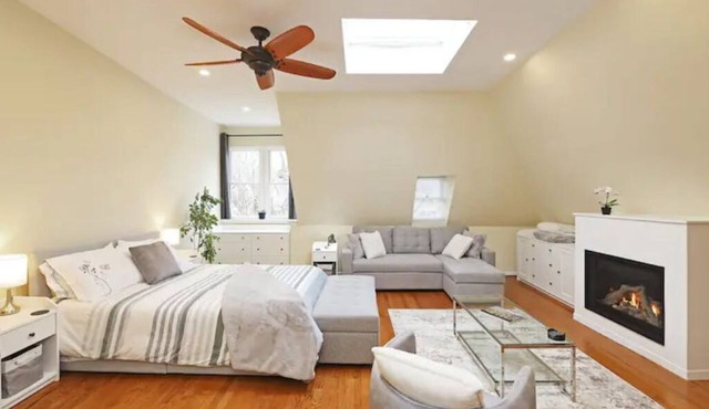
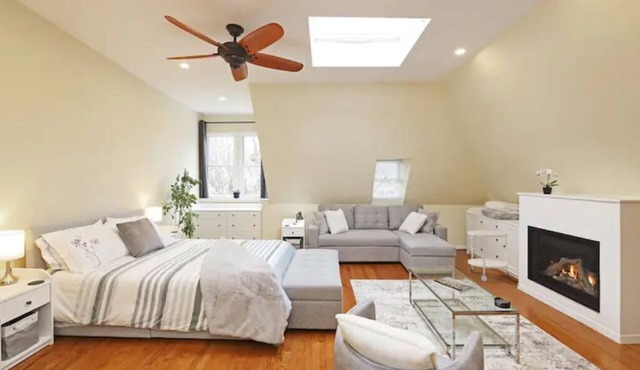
+ side table [467,229,510,282]
